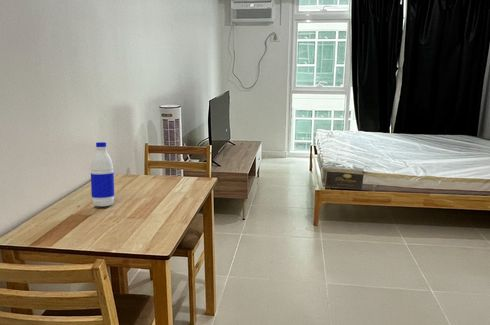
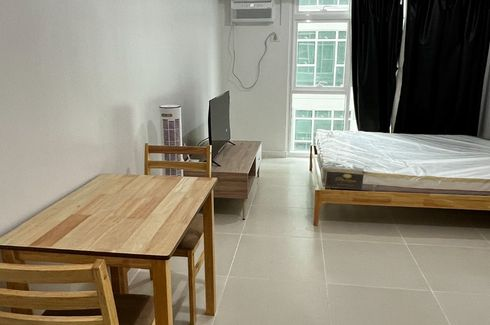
- water bottle [90,141,115,207]
